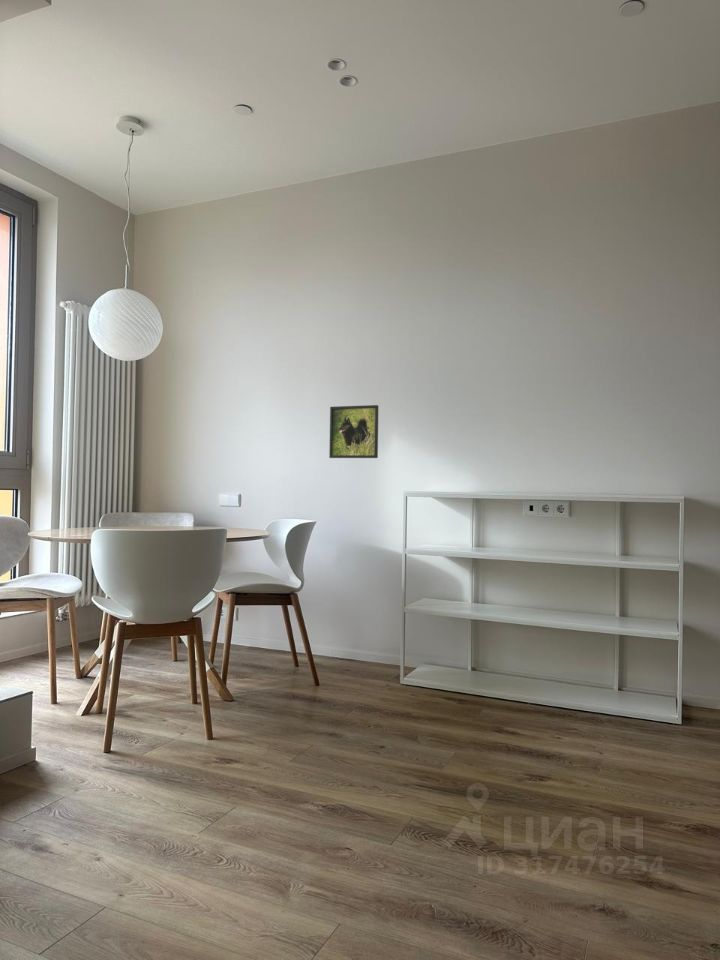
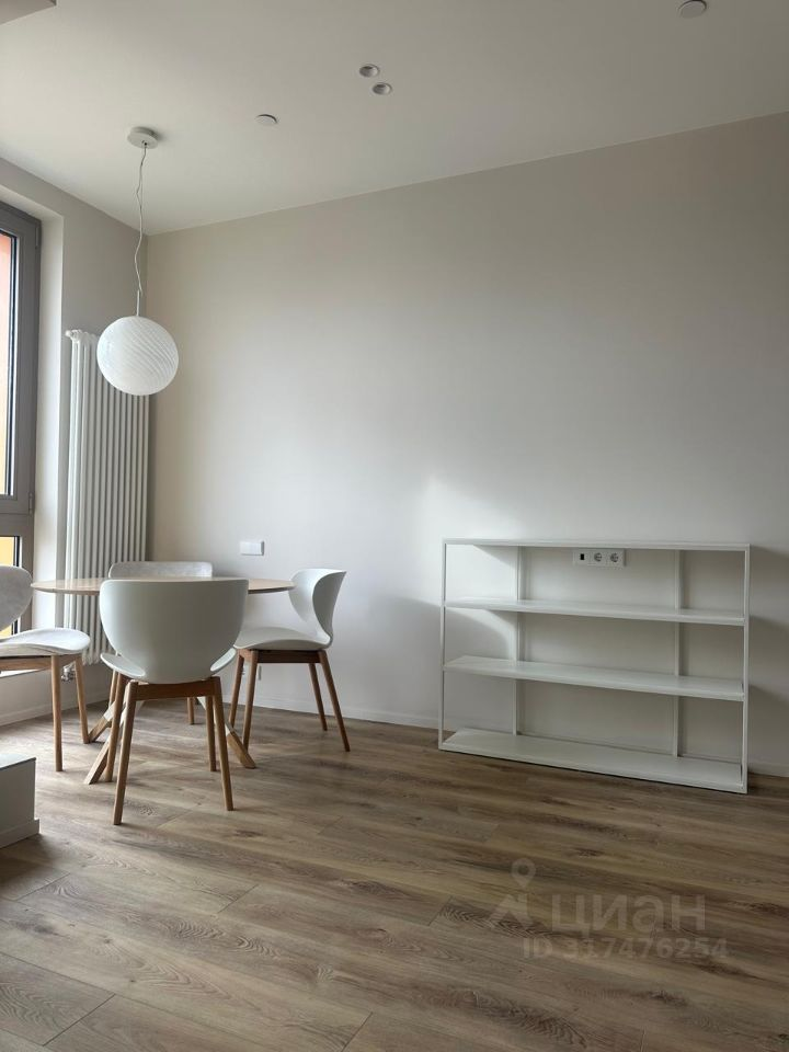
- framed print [328,404,380,459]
